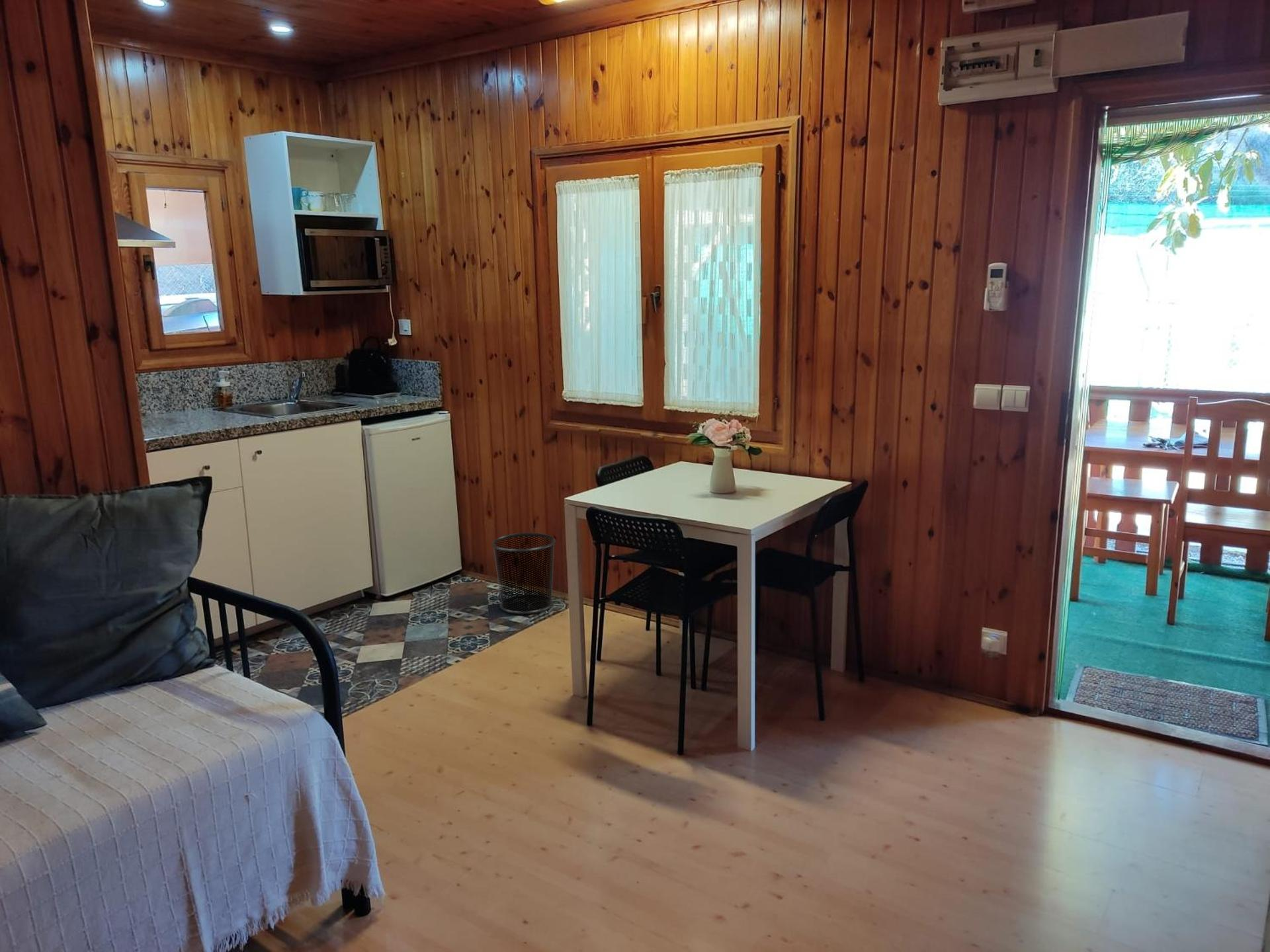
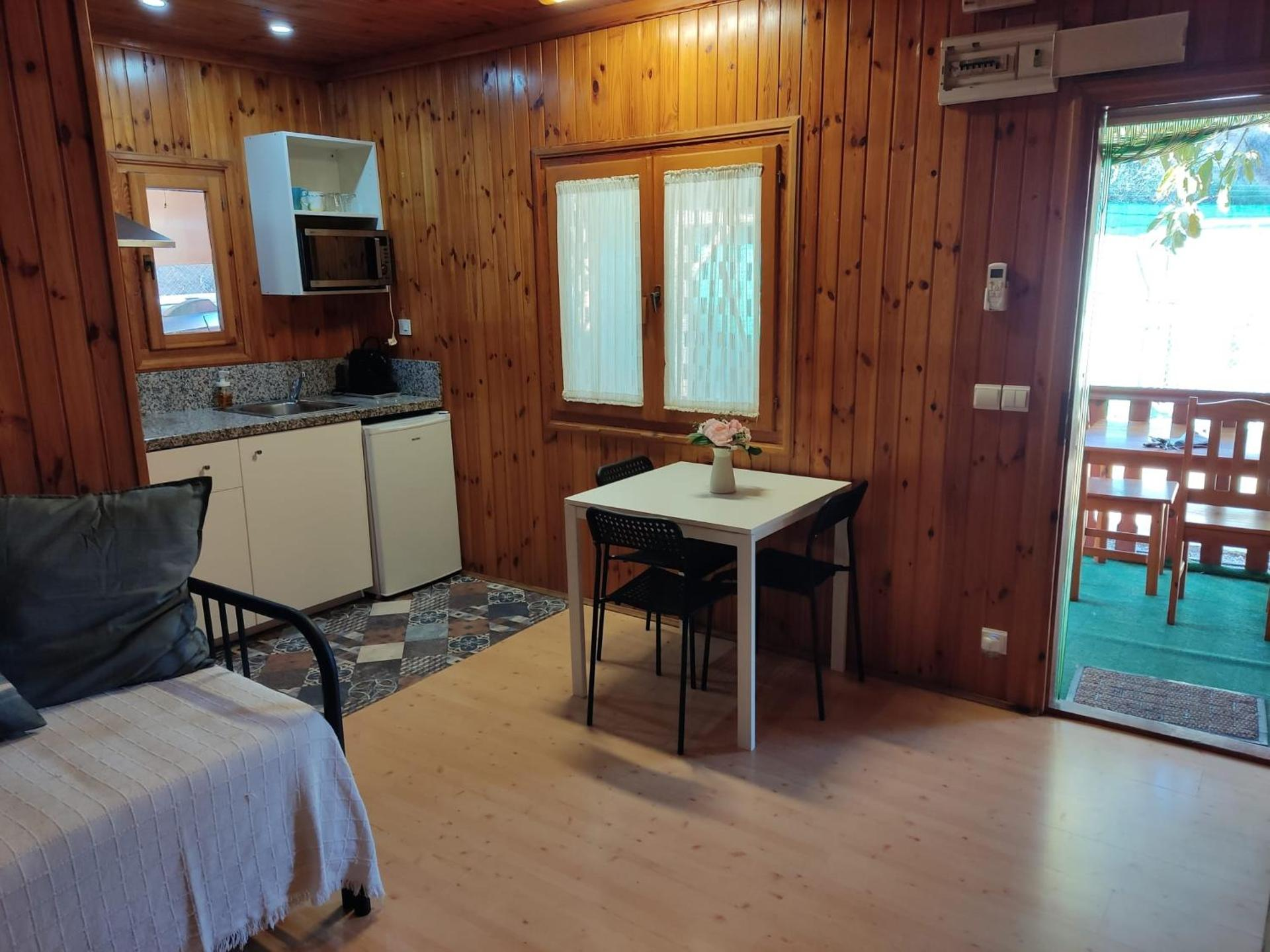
- waste bin [491,532,556,615]
